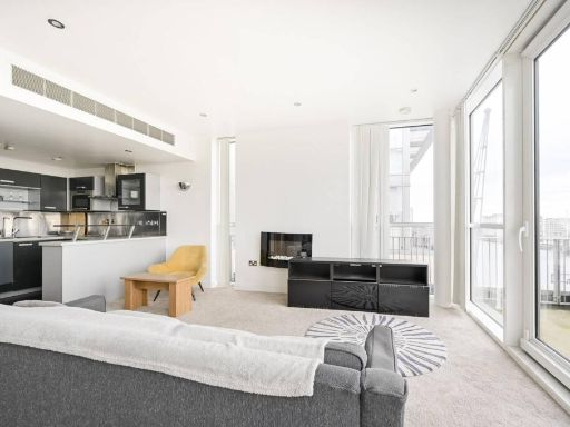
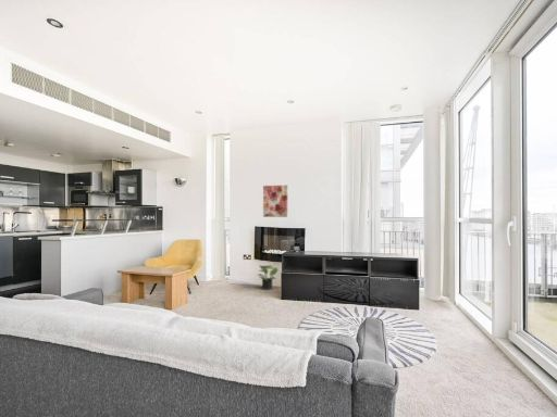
+ potted plant [257,264,278,291]
+ wall art [262,185,288,218]
